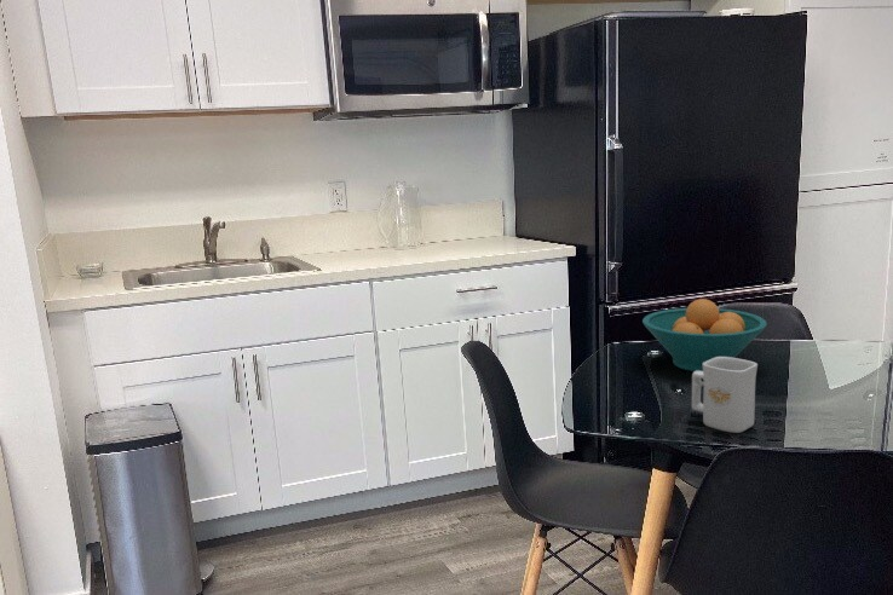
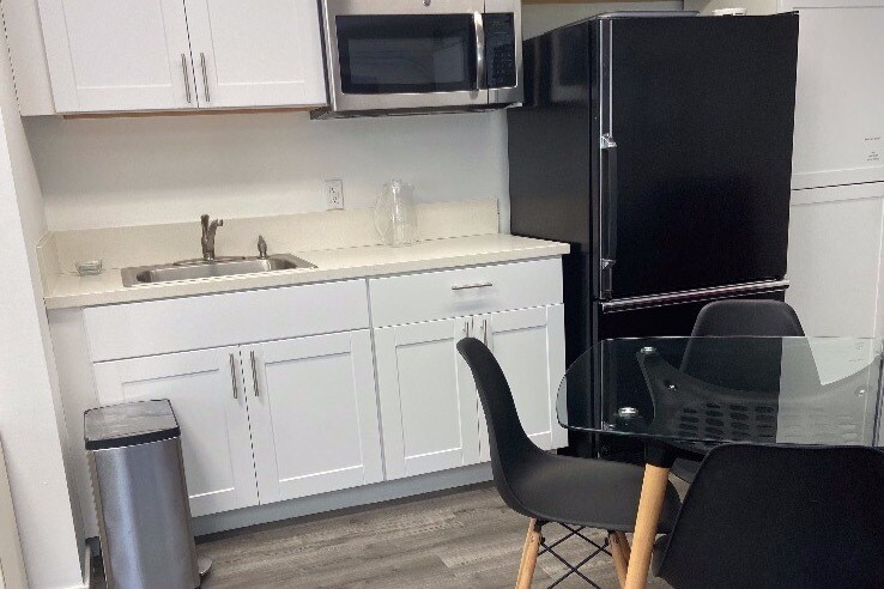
- mug [691,357,759,434]
- fruit bowl [641,298,768,372]
